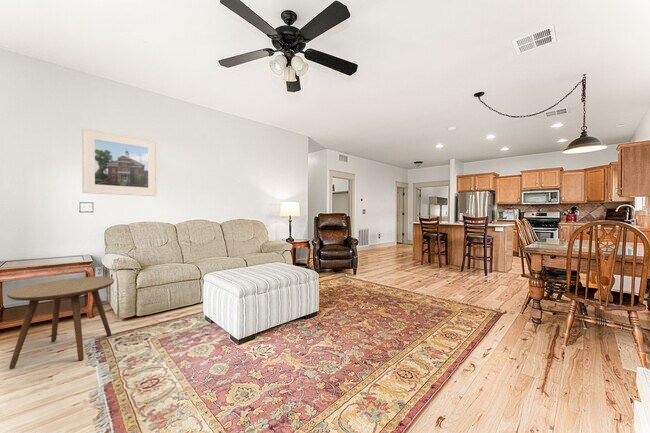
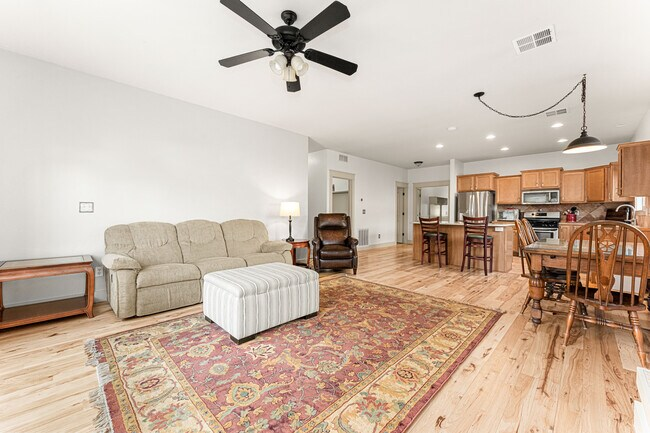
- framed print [81,127,159,197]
- side table [6,276,115,370]
